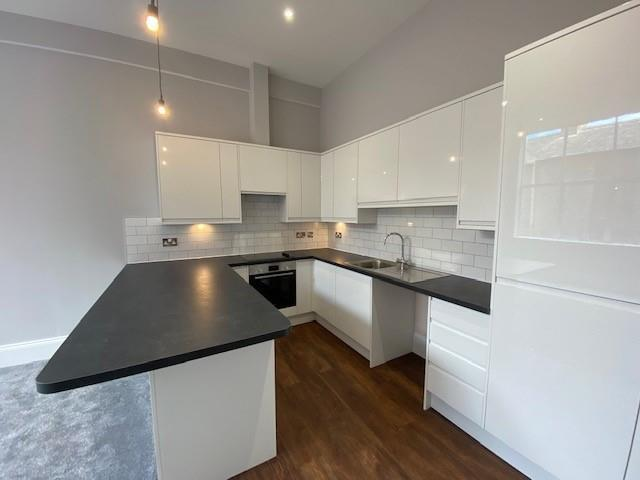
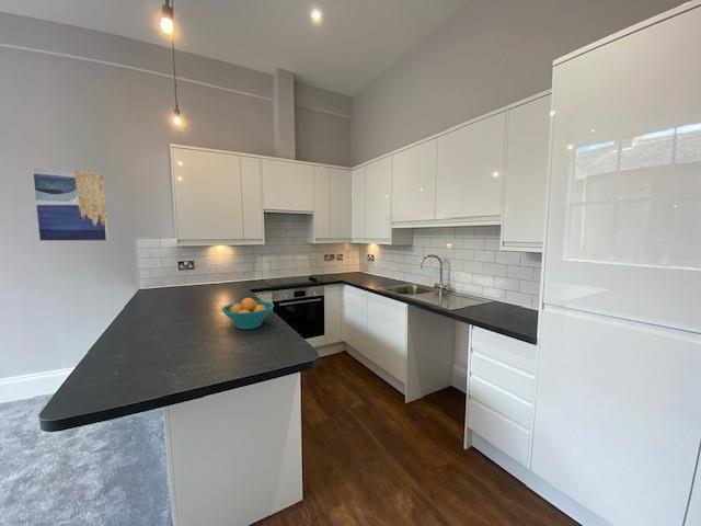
+ wall art [32,167,110,241]
+ fruit bowl [220,297,275,330]
